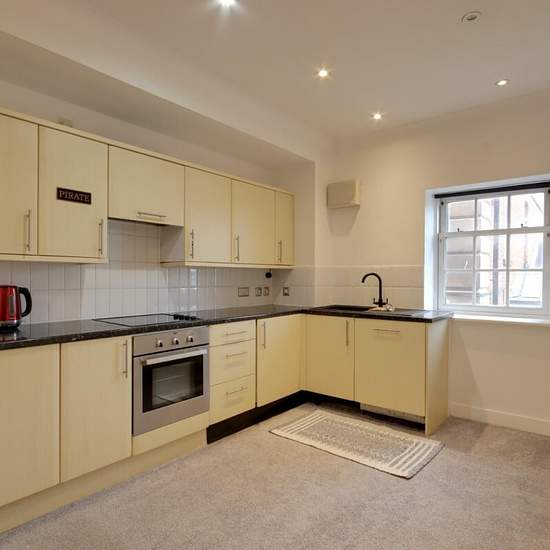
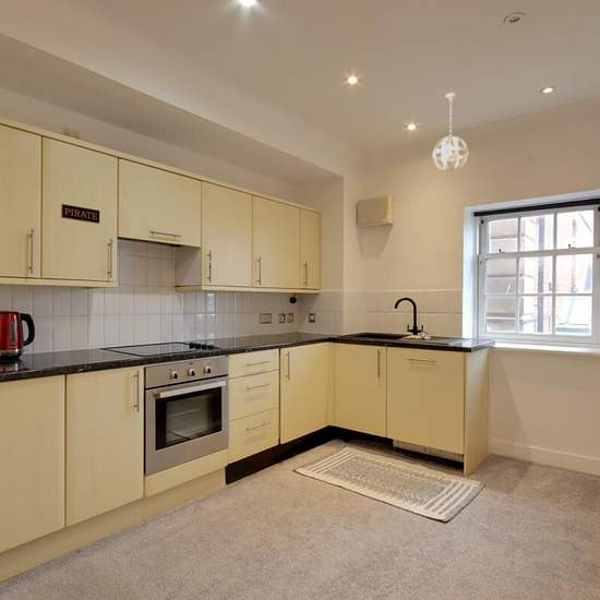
+ pendant light [432,92,469,172]
